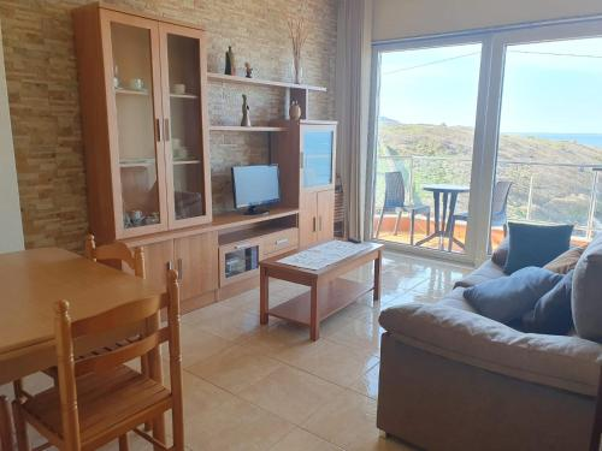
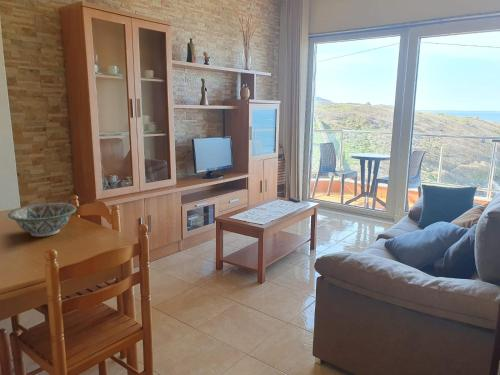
+ decorative bowl [7,202,77,238]
